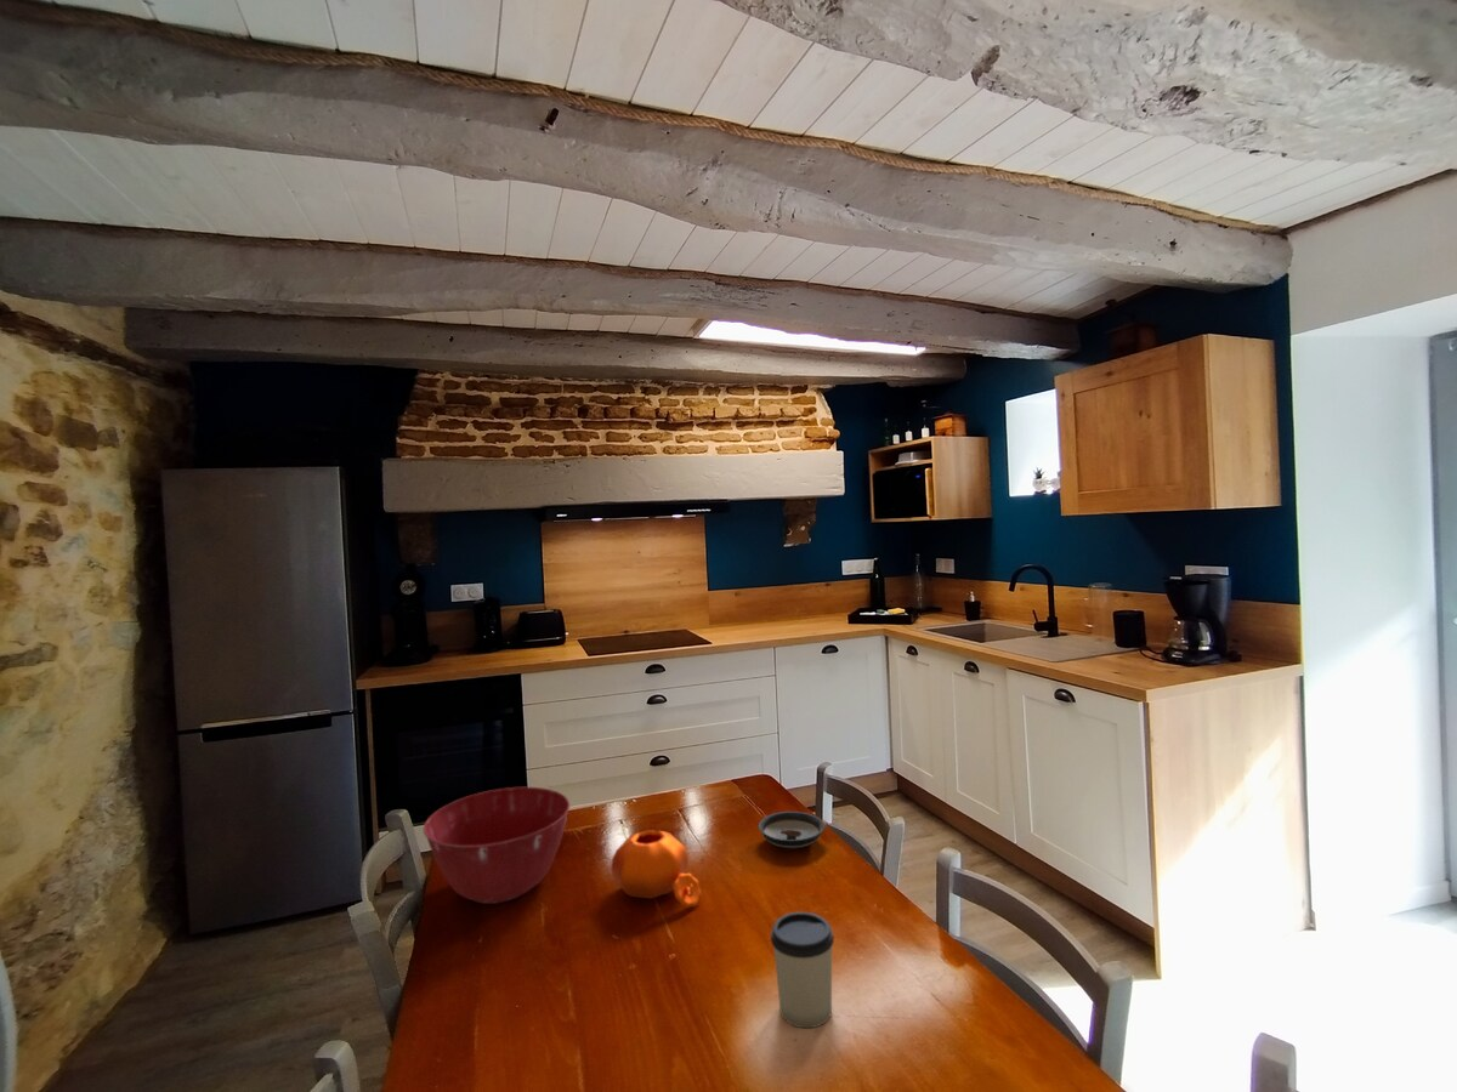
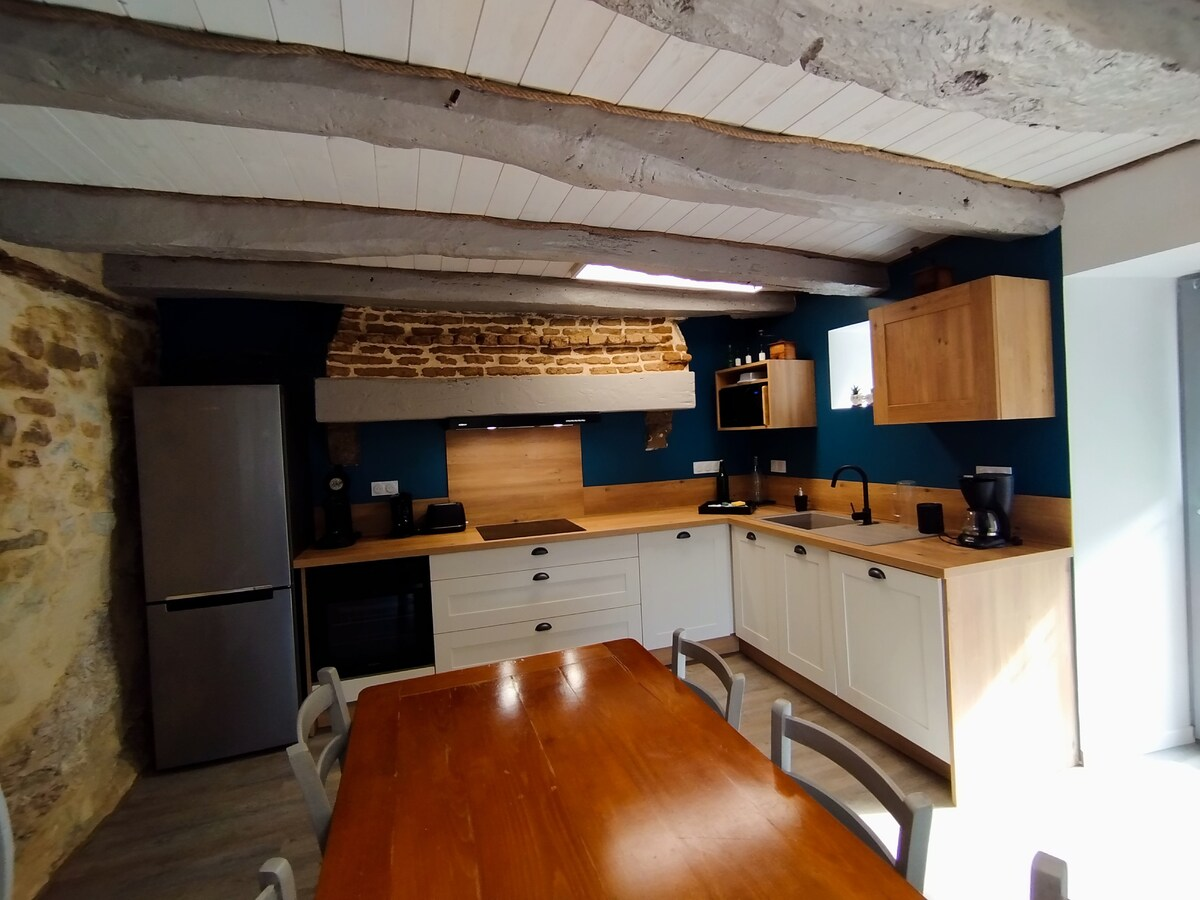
- mixing bowl [423,786,571,905]
- cup [770,911,835,1029]
- saucer [758,811,826,849]
- vase [610,829,703,909]
